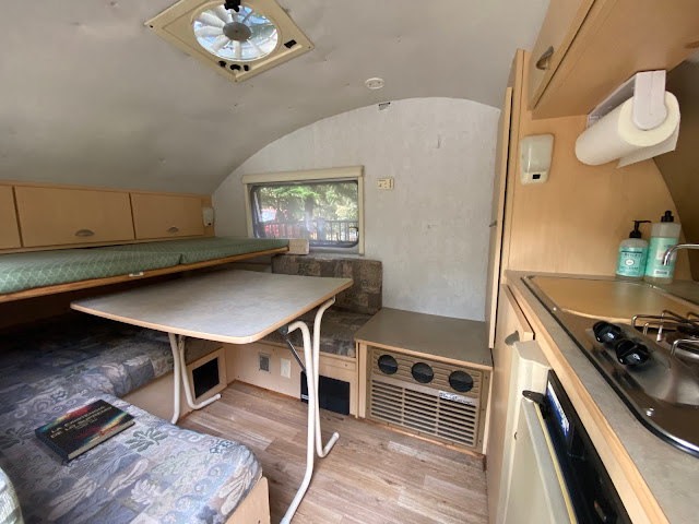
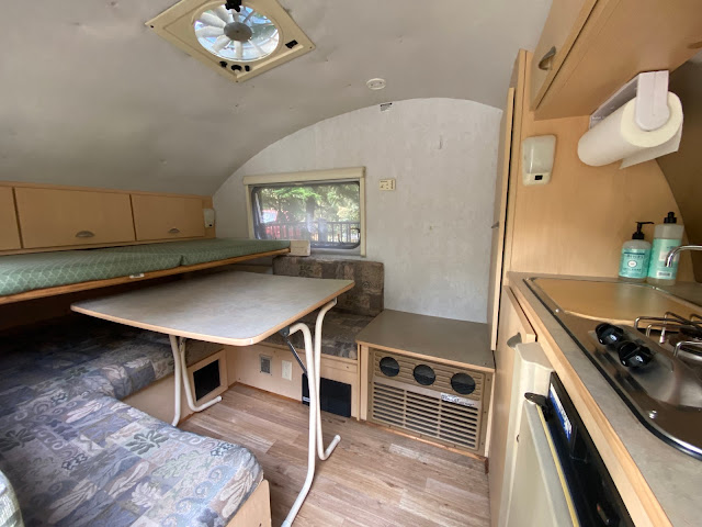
- hardback book [34,398,137,463]
